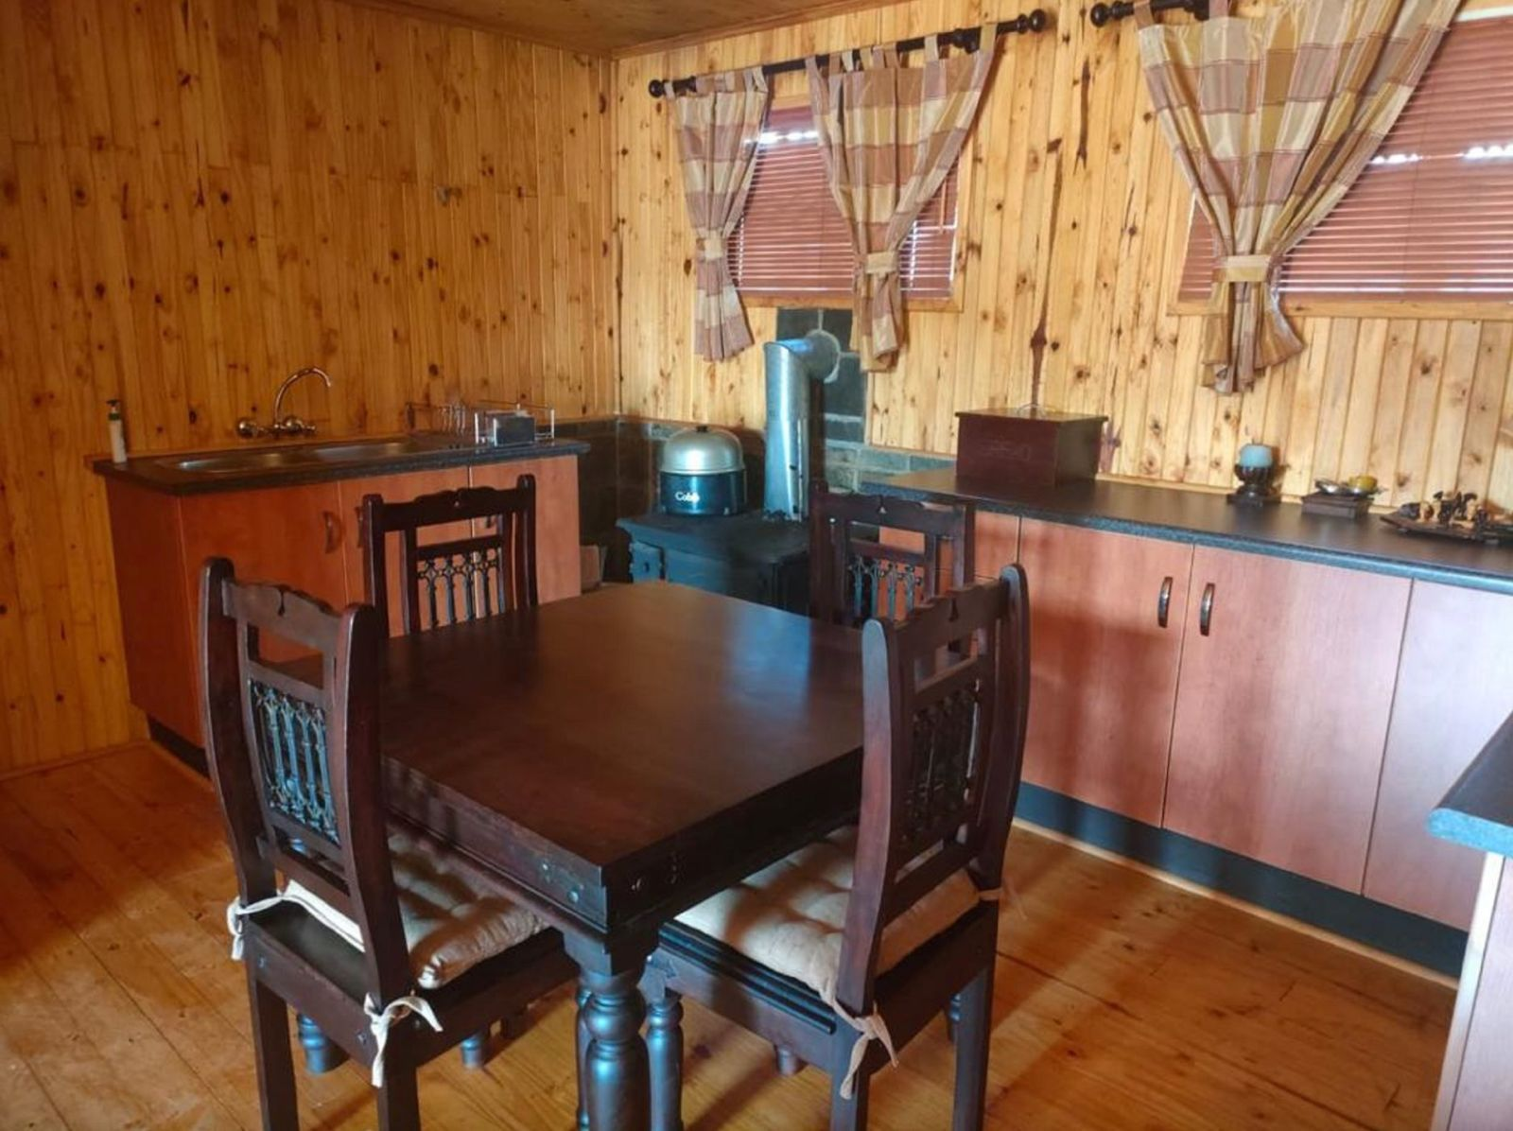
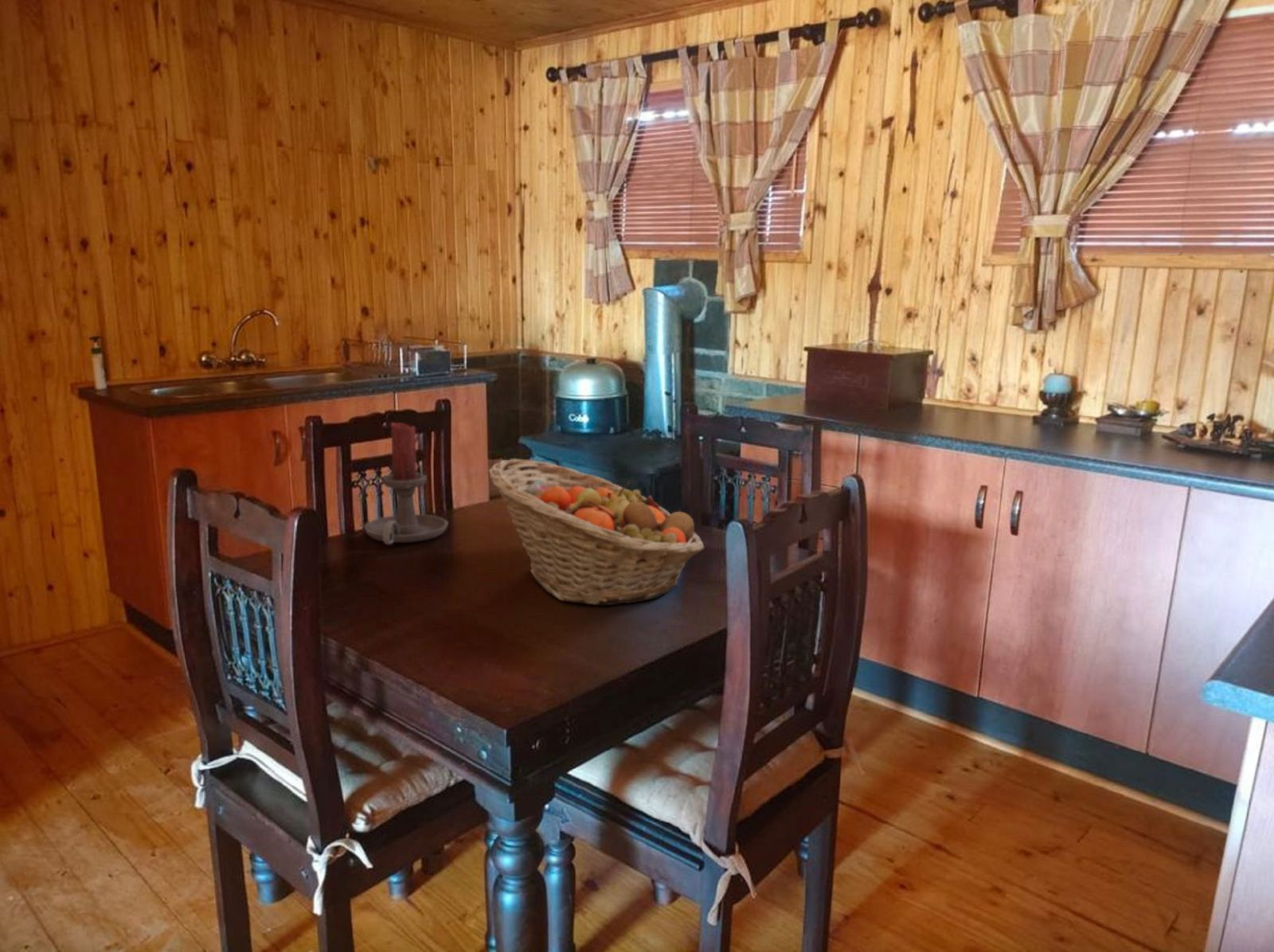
+ fruit basket [487,458,705,606]
+ candle holder [363,422,448,545]
